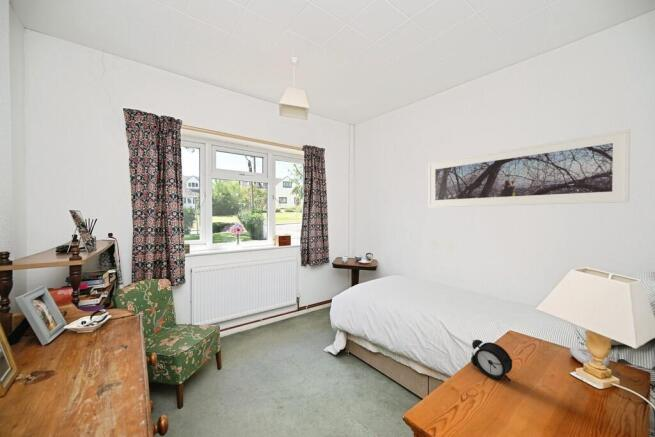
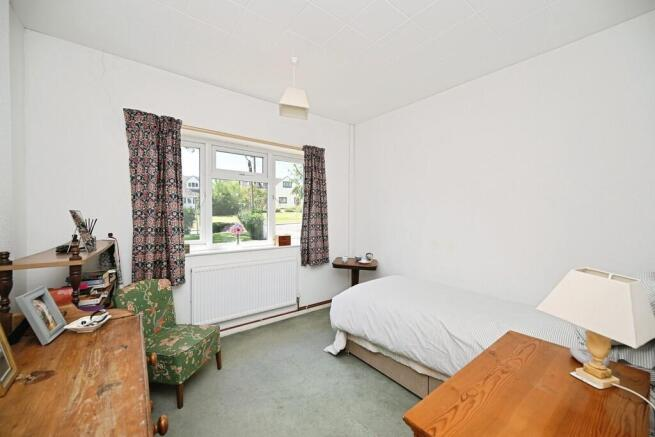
- alarm clock [470,339,513,382]
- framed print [428,128,631,208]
